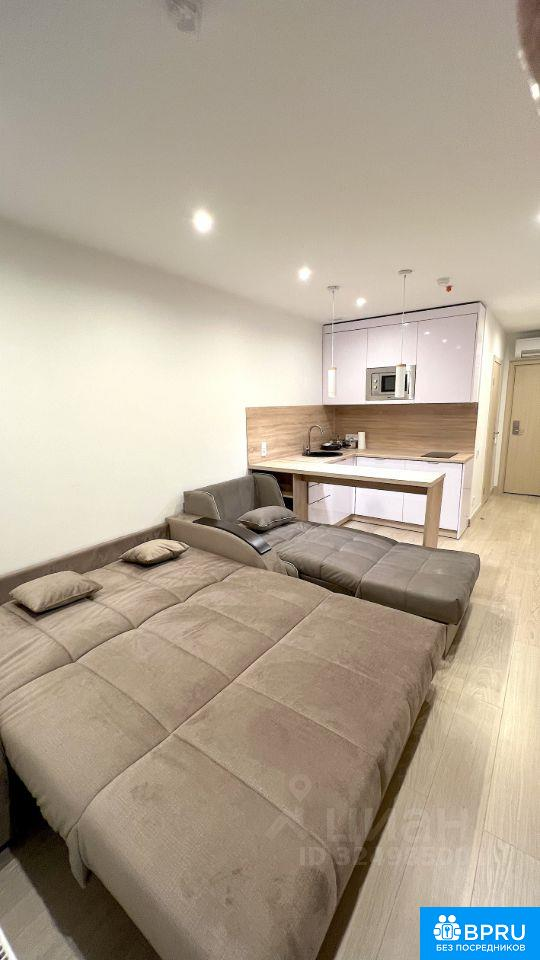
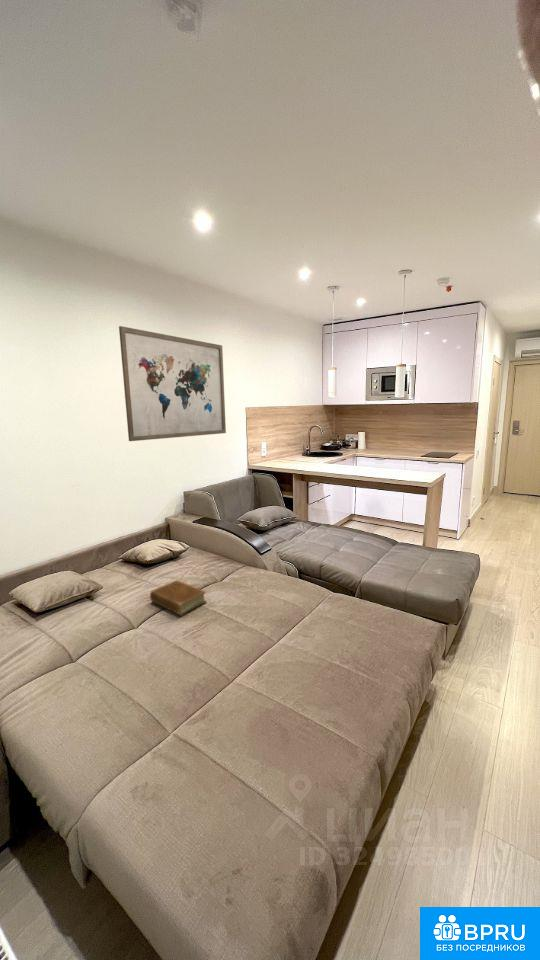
+ book [149,579,208,617]
+ wall art [118,325,227,442]
